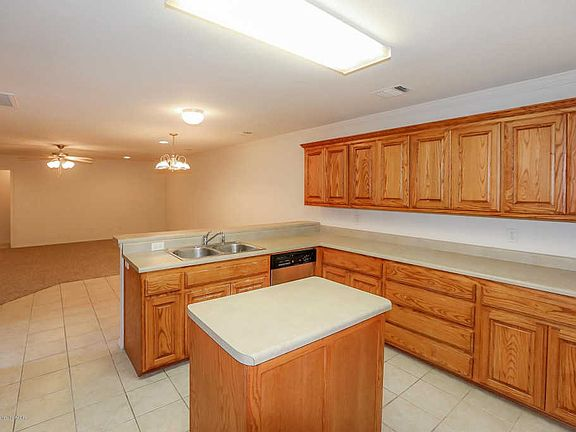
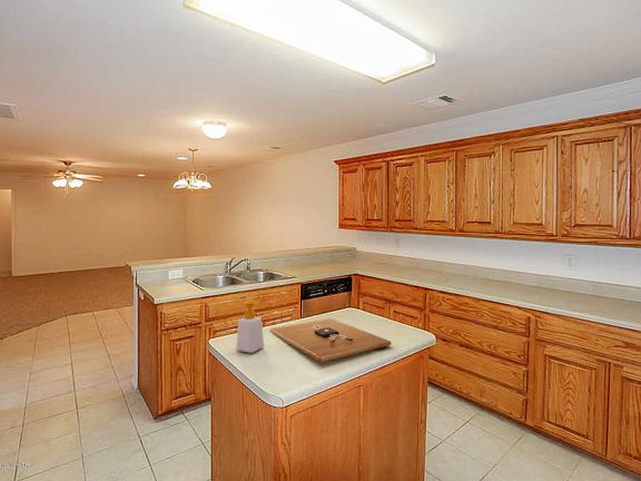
+ soap bottle [233,298,265,354]
+ cutting board [269,317,392,363]
